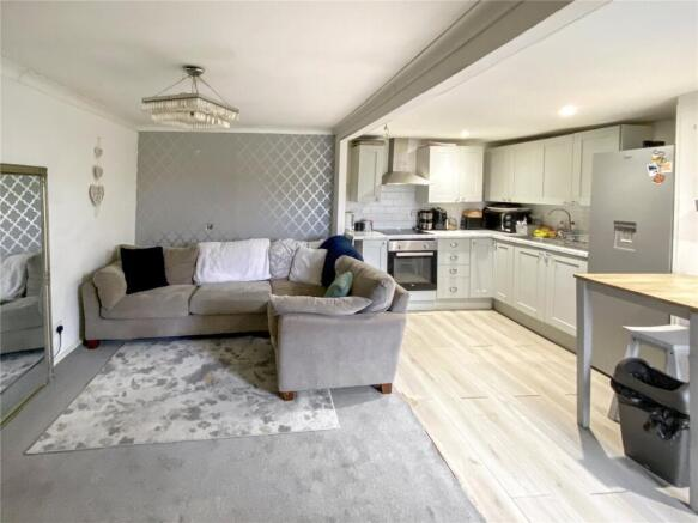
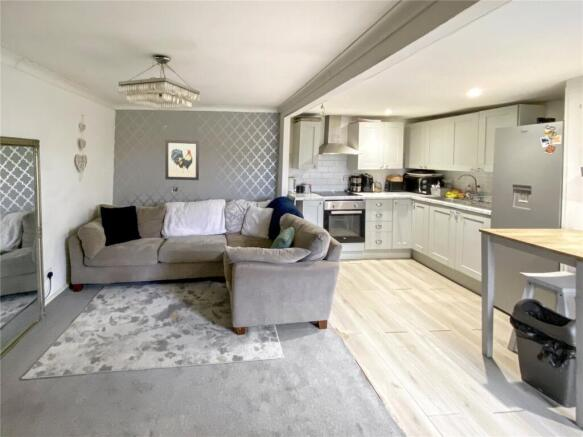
+ wall art [164,139,200,181]
